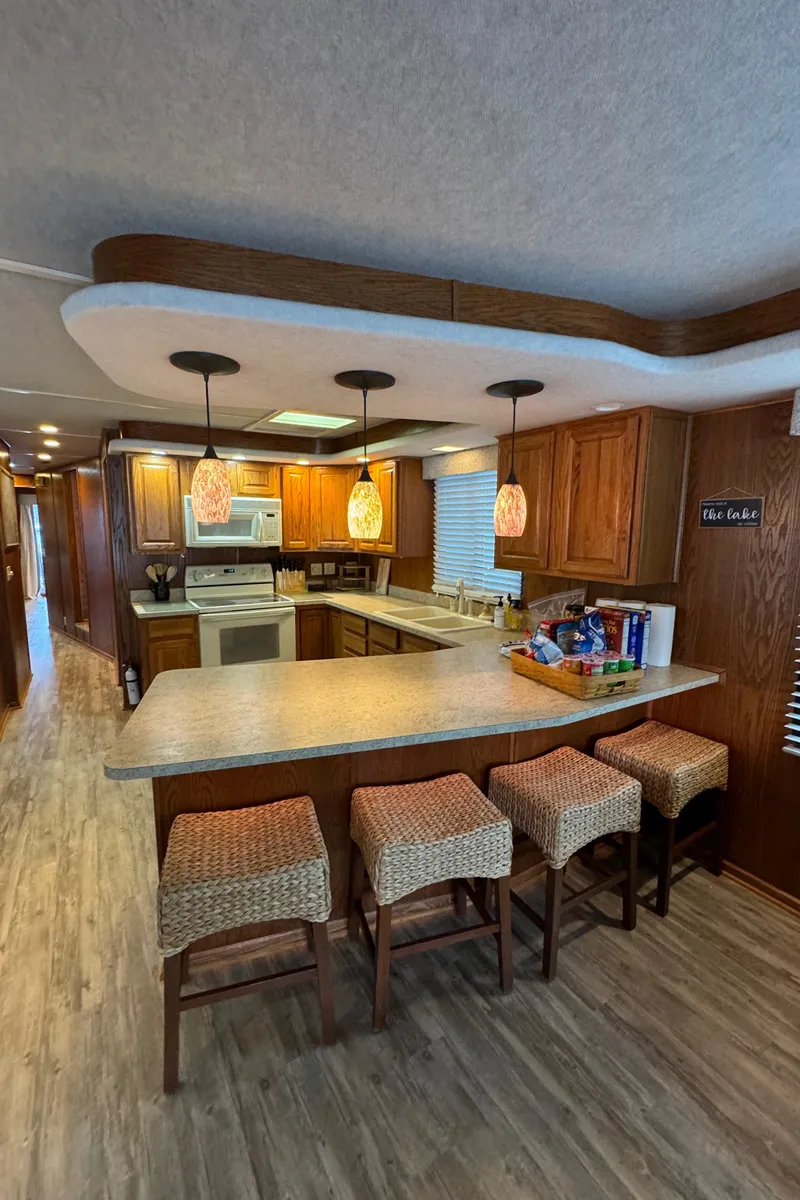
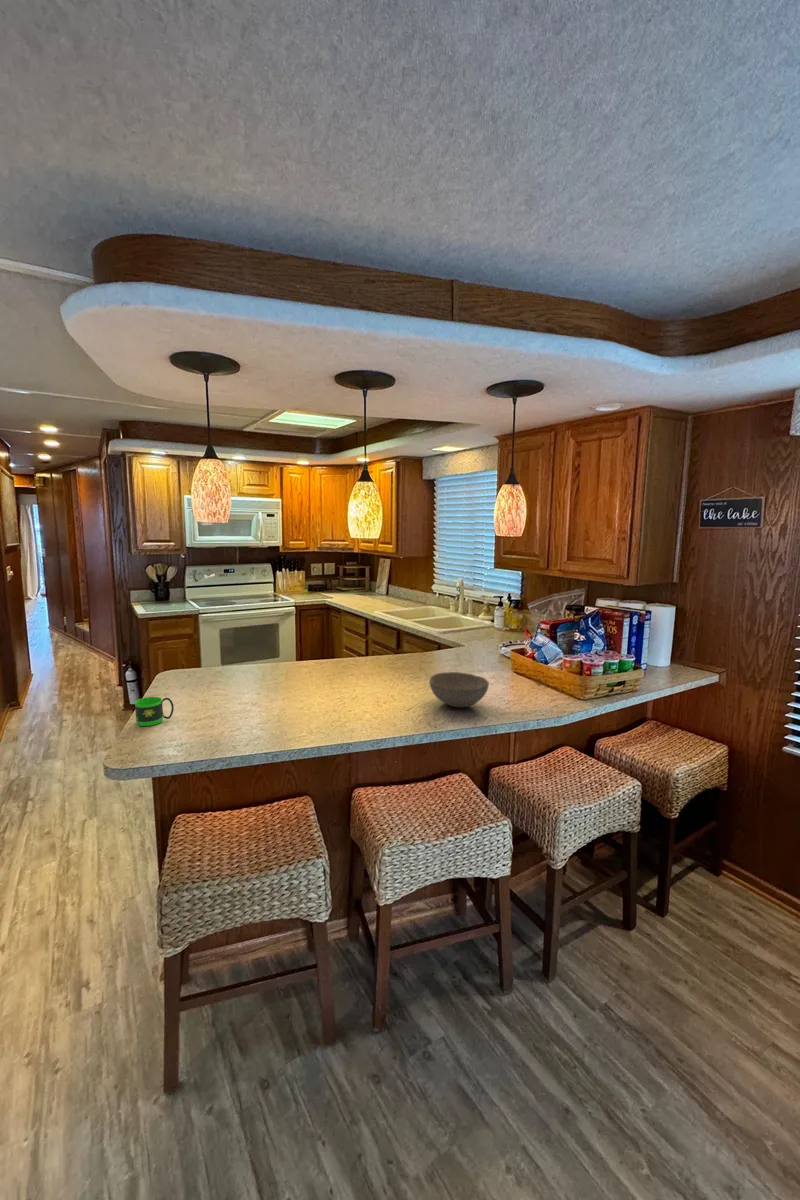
+ bowl [428,671,490,708]
+ mug [134,696,175,727]
